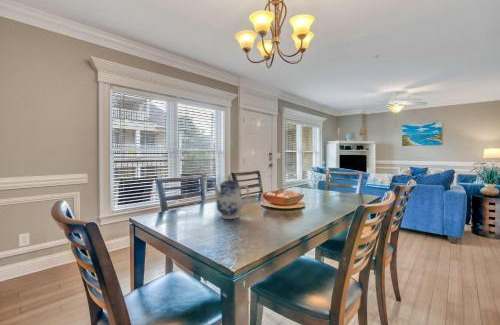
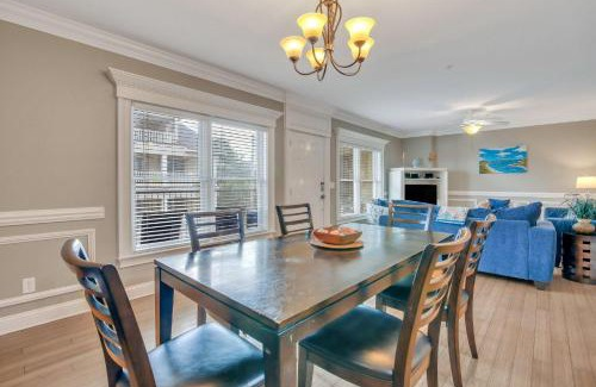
- teapot [211,174,250,220]
